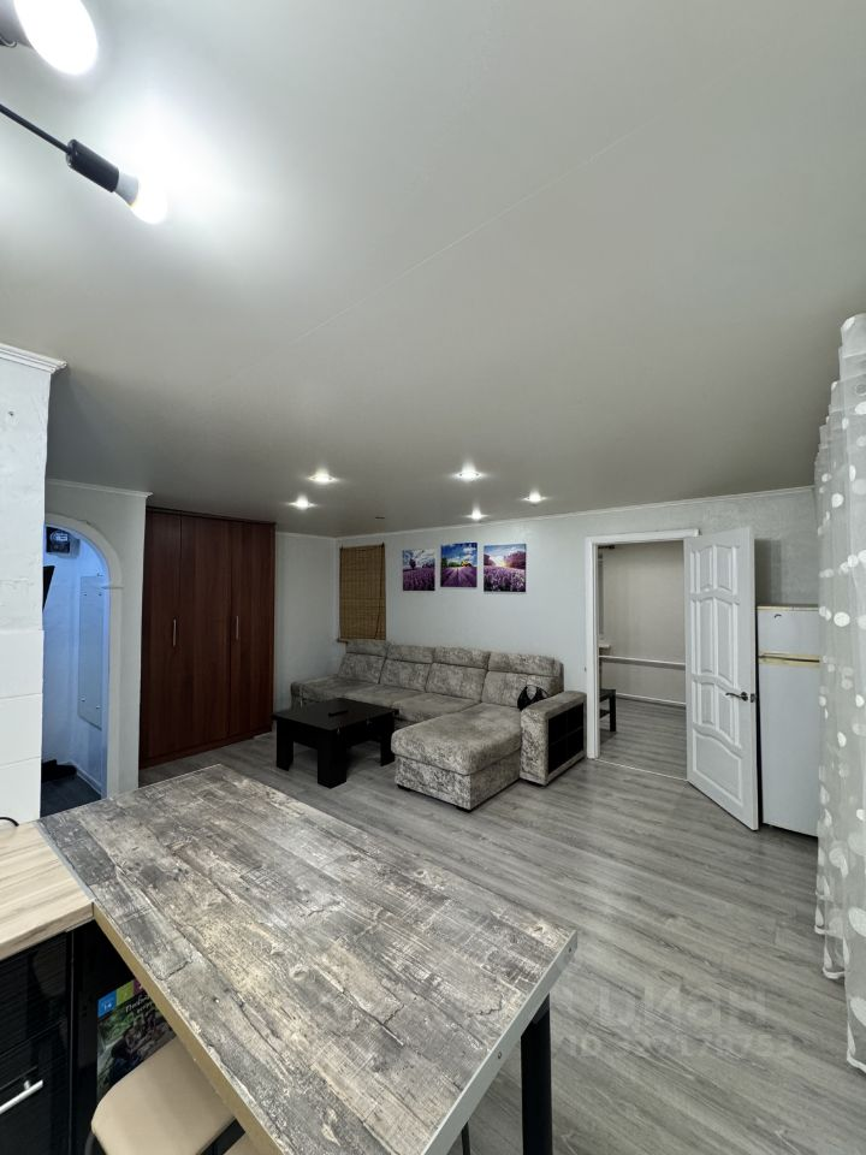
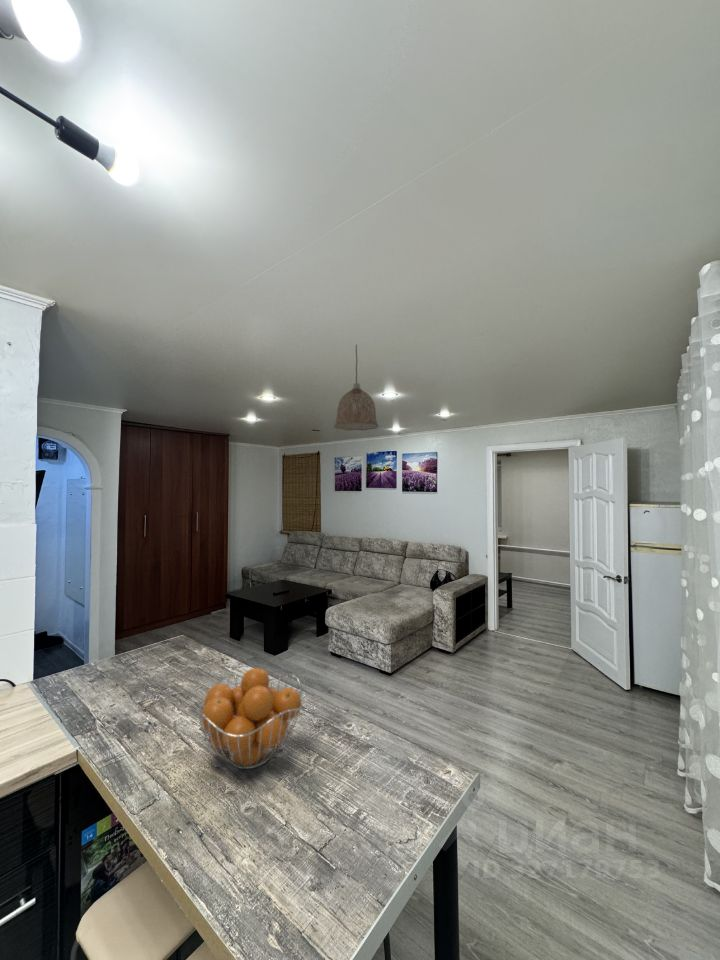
+ pendant lamp [333,344,380,431]
+ fruit basket [196,667,304,770]
